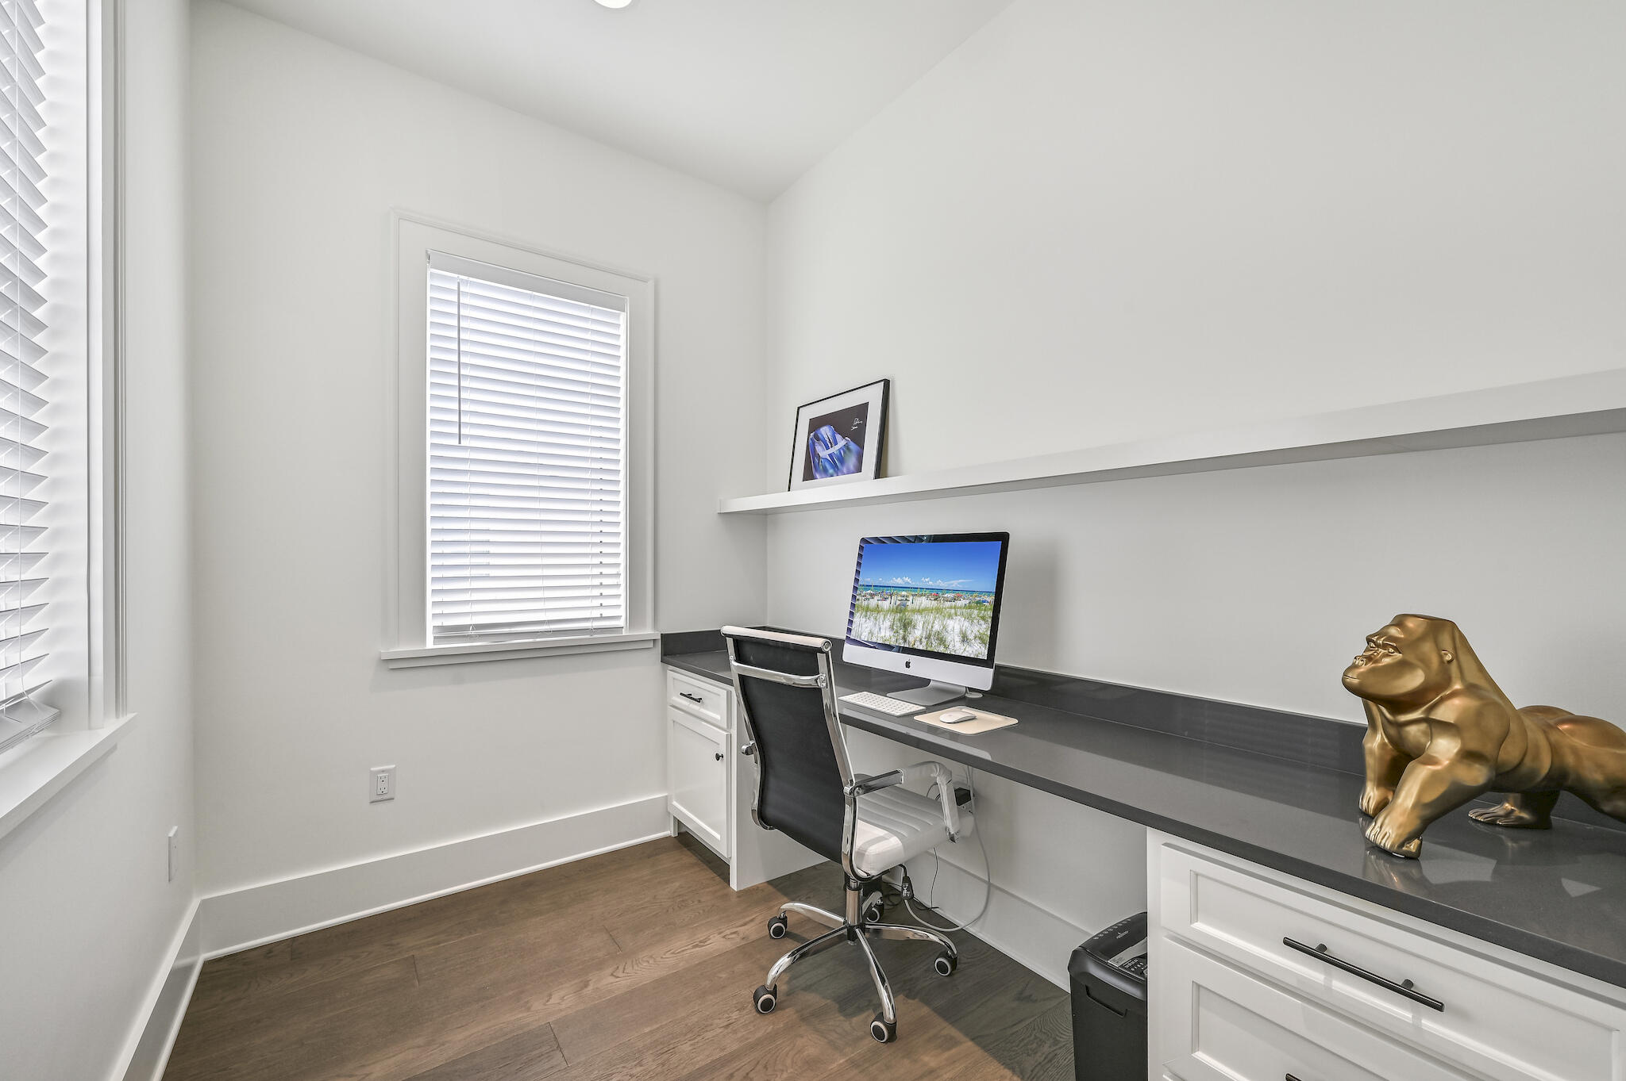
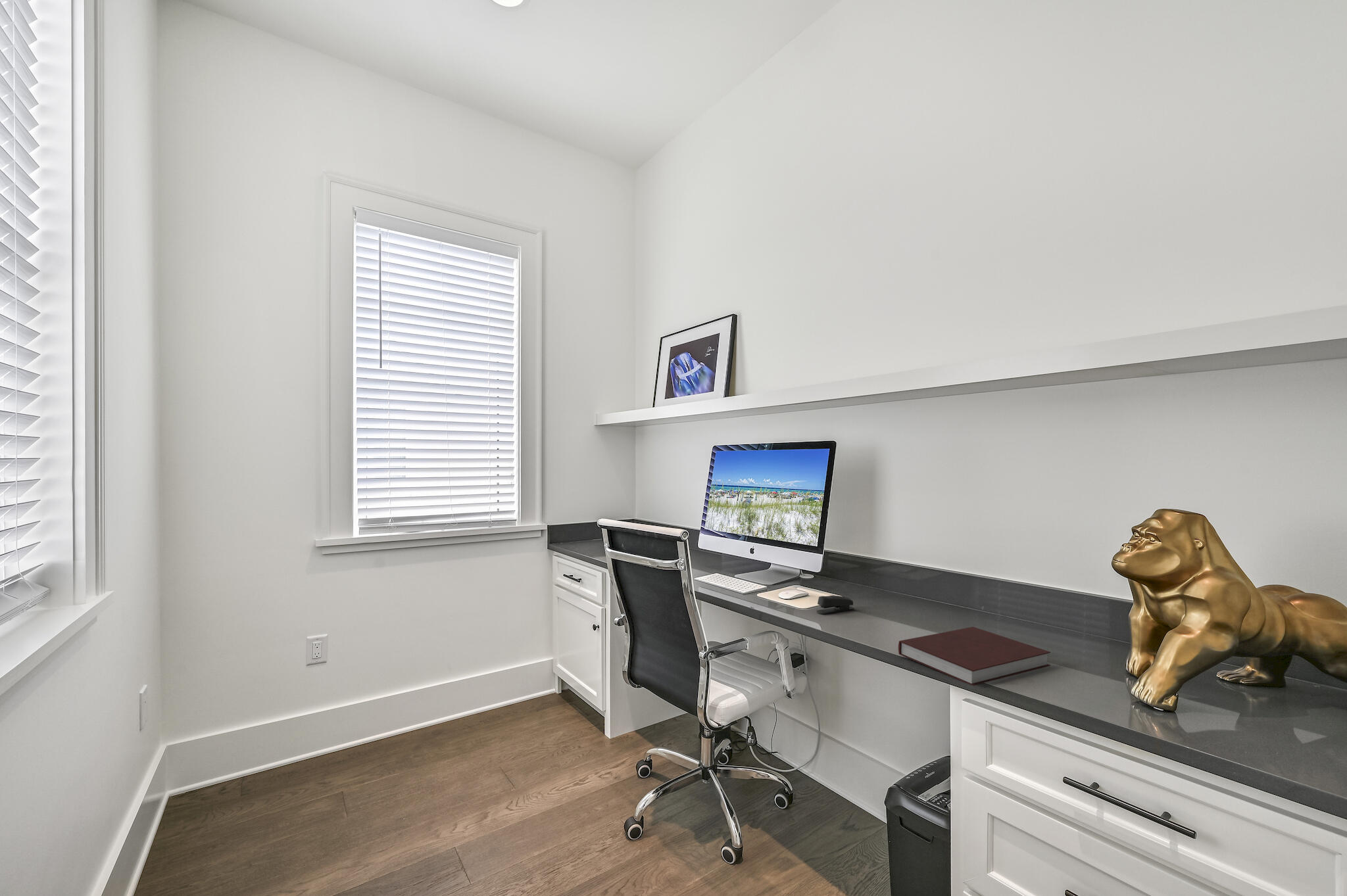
+ stapler [816,595,855,615]
+ notebook [898,626,1051,686]
